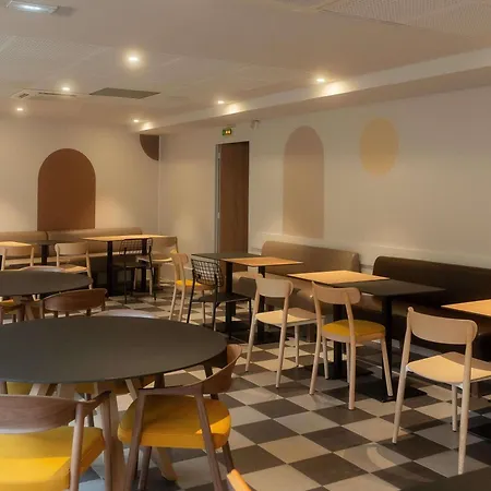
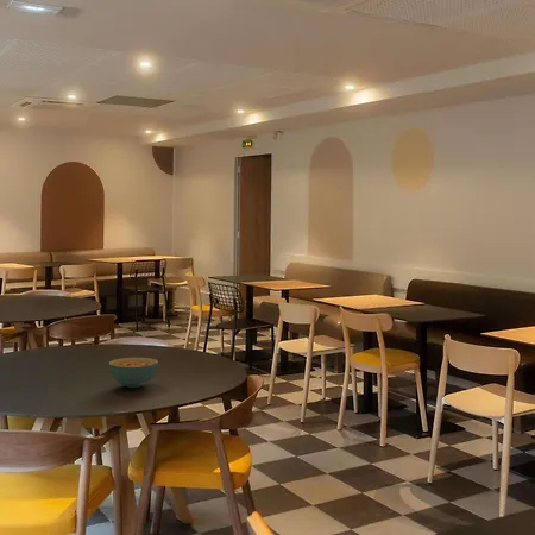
+ cereal bowl [108,357,159,389]
